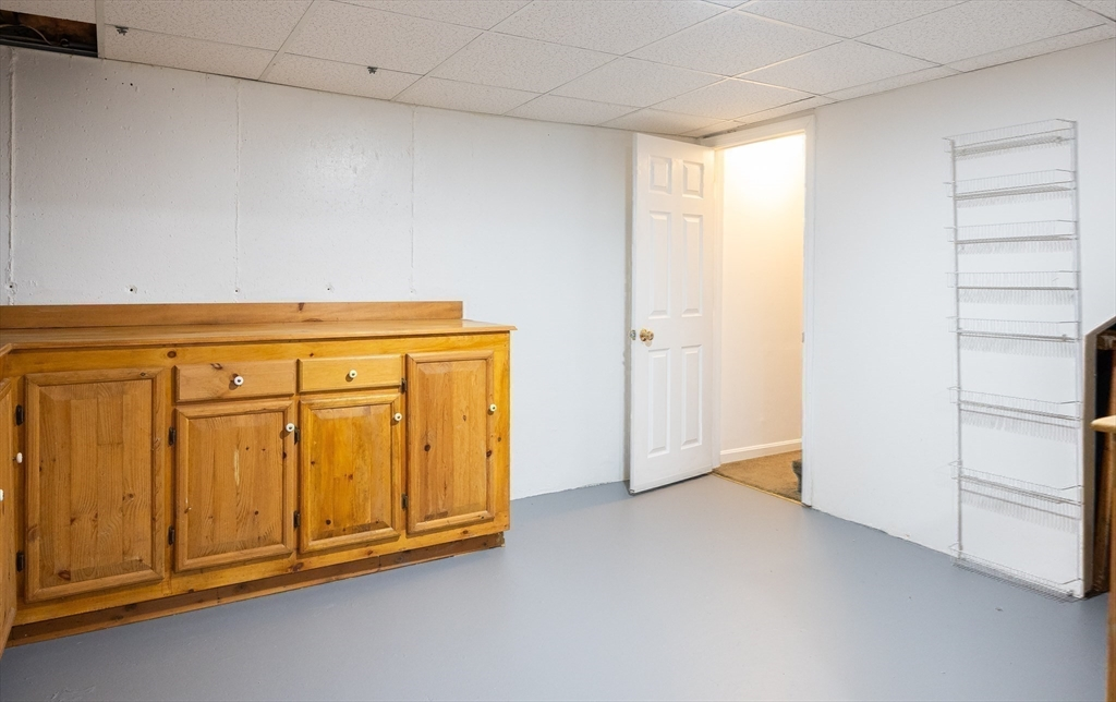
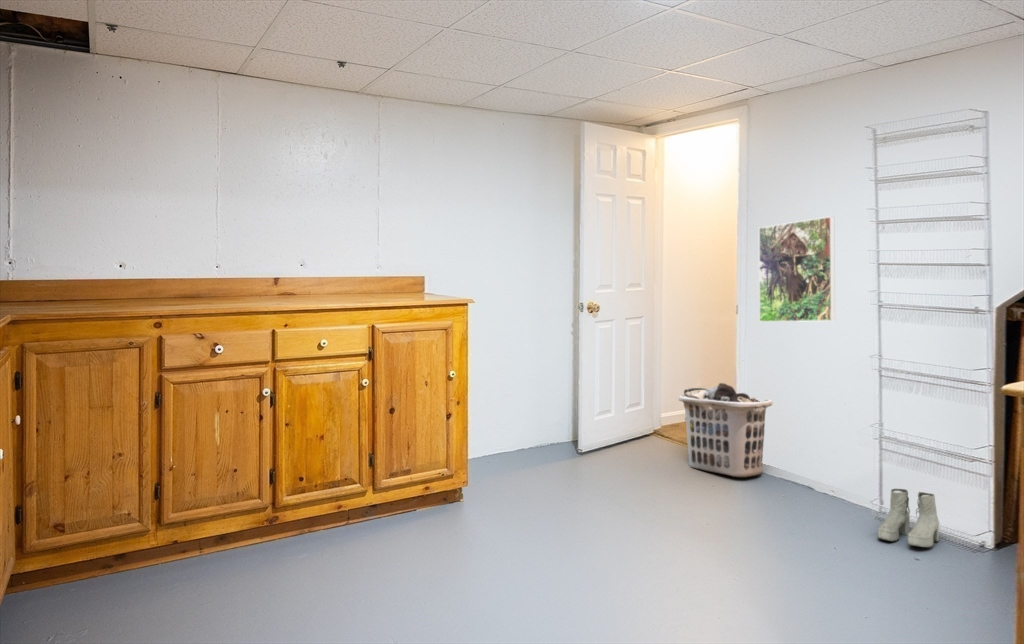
+ clothes hamper [678,382,774,478]
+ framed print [758,215,836,323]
+ boots [877,488,940,548]
